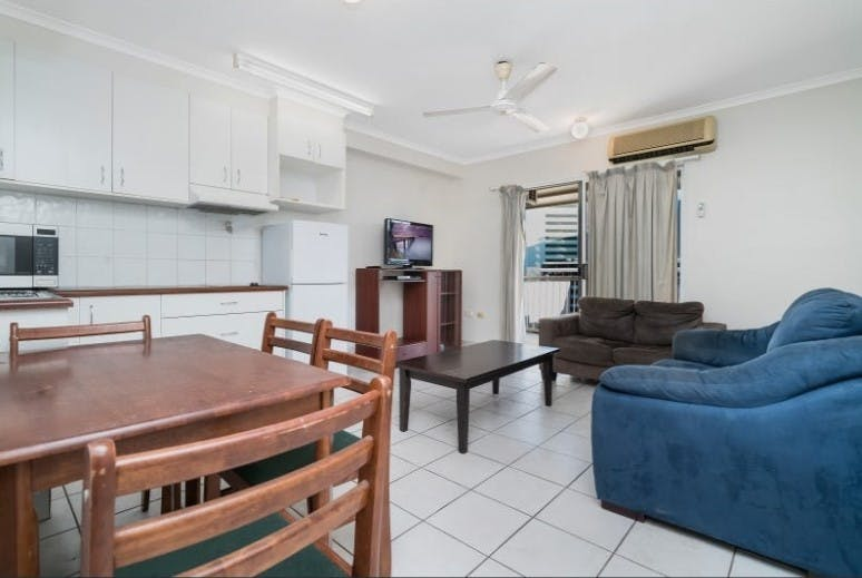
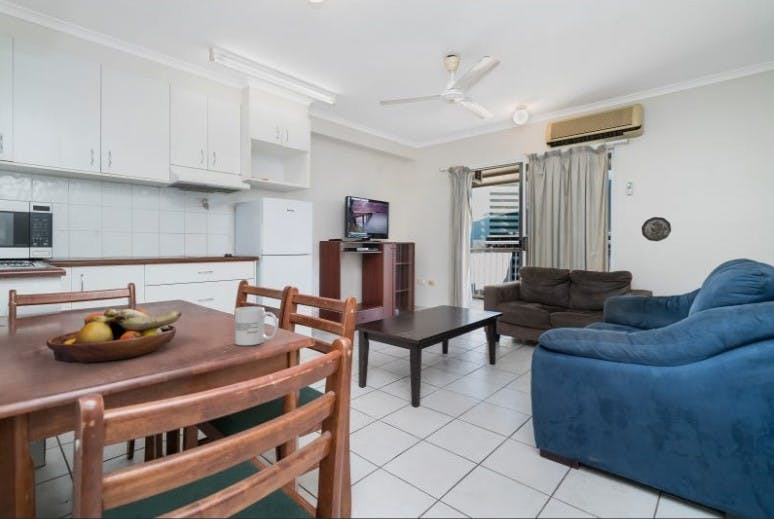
+ fruit bowl [45,308,183,364]
+ decorative plate [641,216,672,242]
+ mug [234,306,279,346]
